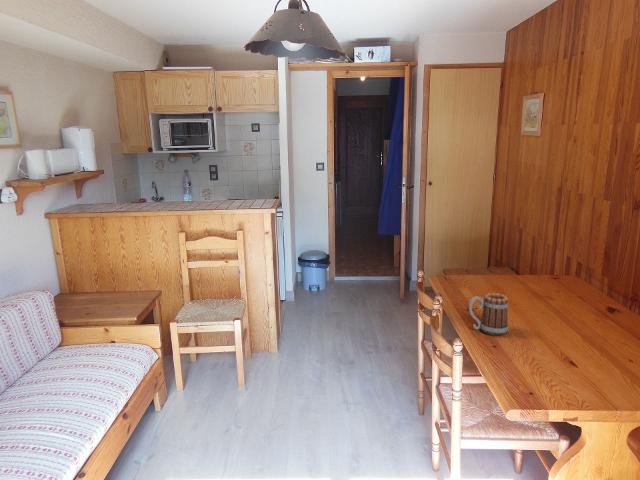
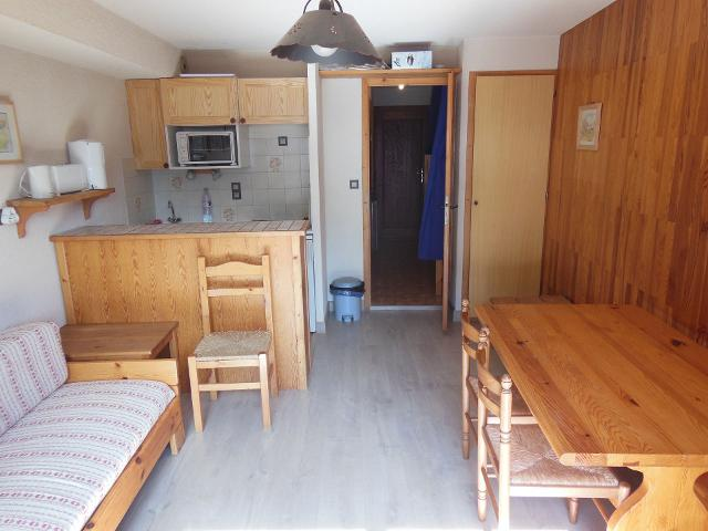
- mug [468,292,510,336]
